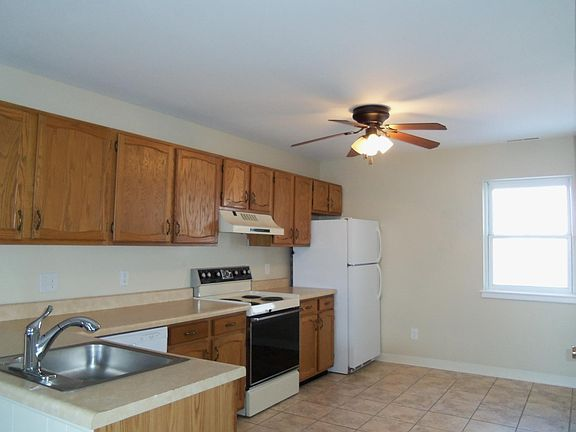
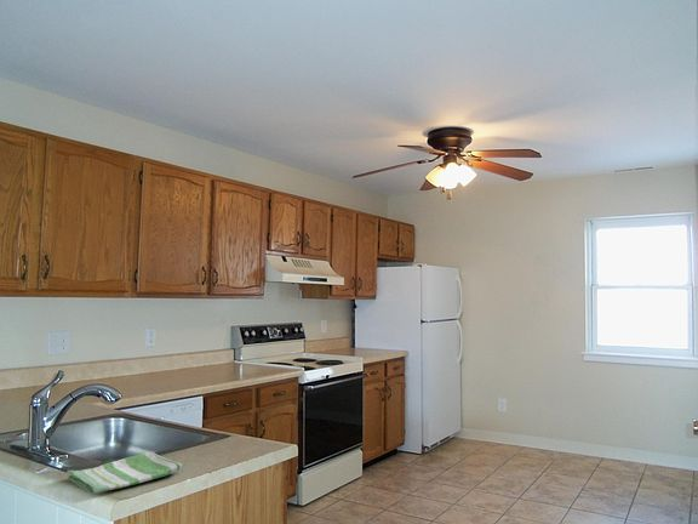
+ dish towel [65,451,183,495]
